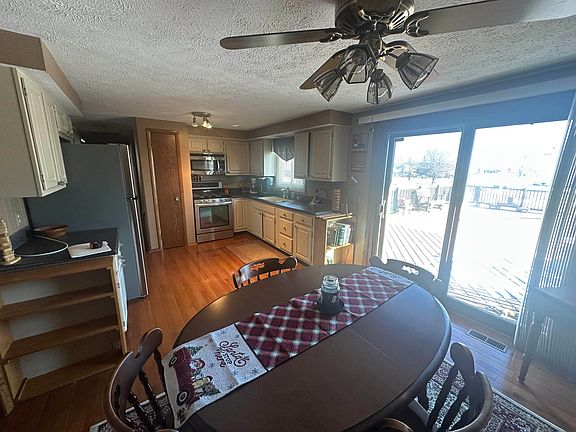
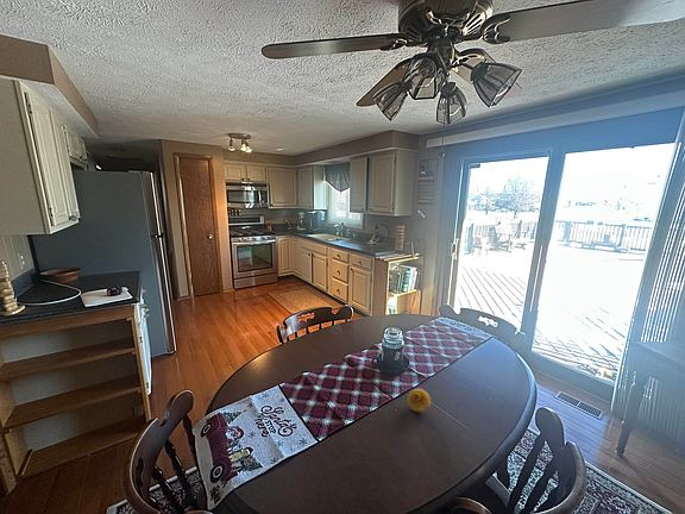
+ fruit [407,388,432,413]
